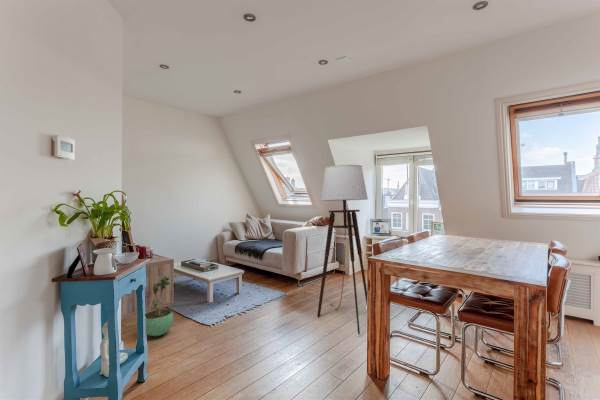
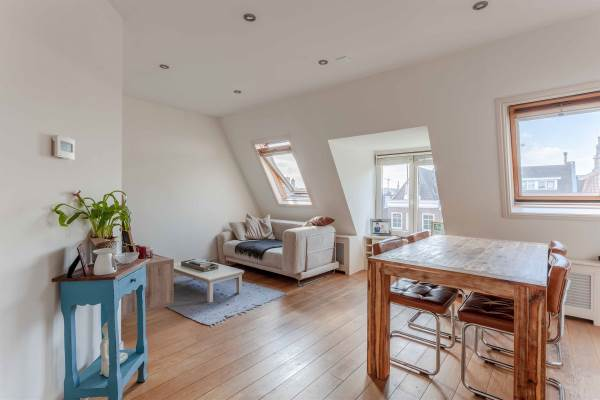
- floor lamp [316,164,369,335]
- potted plant [144,275,174,337]
